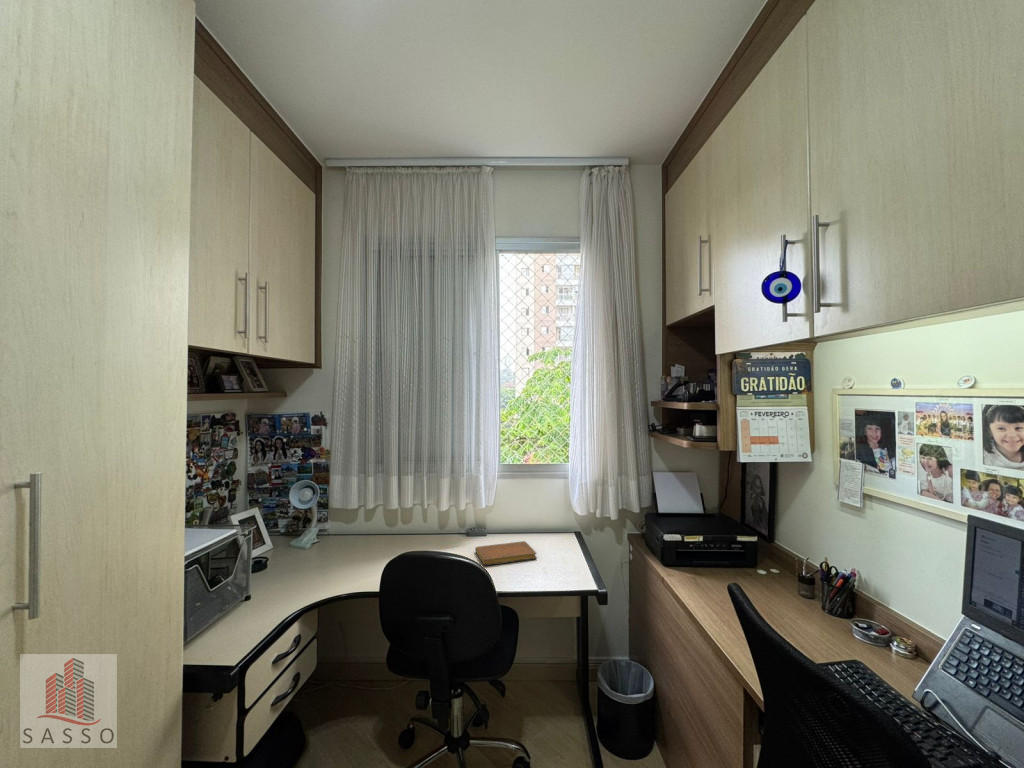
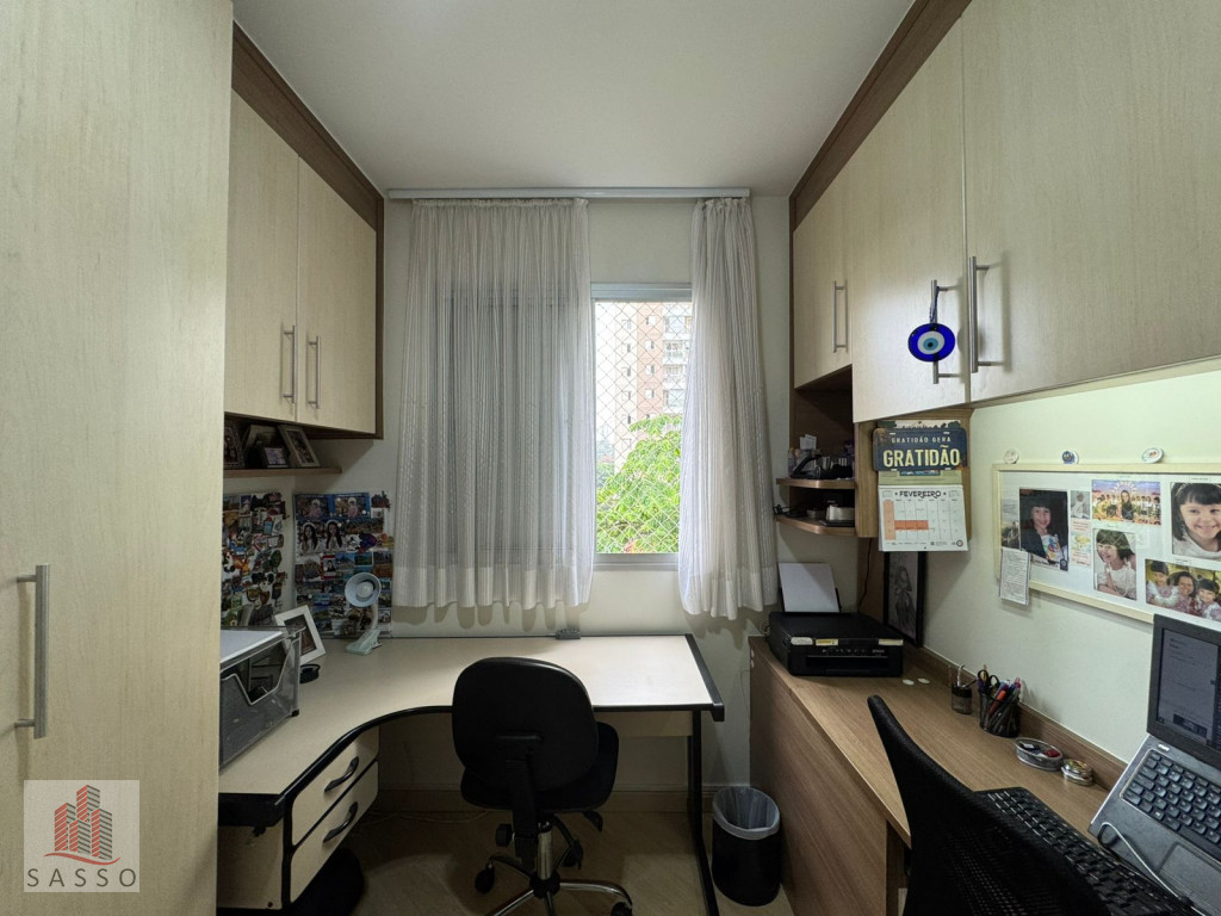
- notebook [474,540,538,566]
